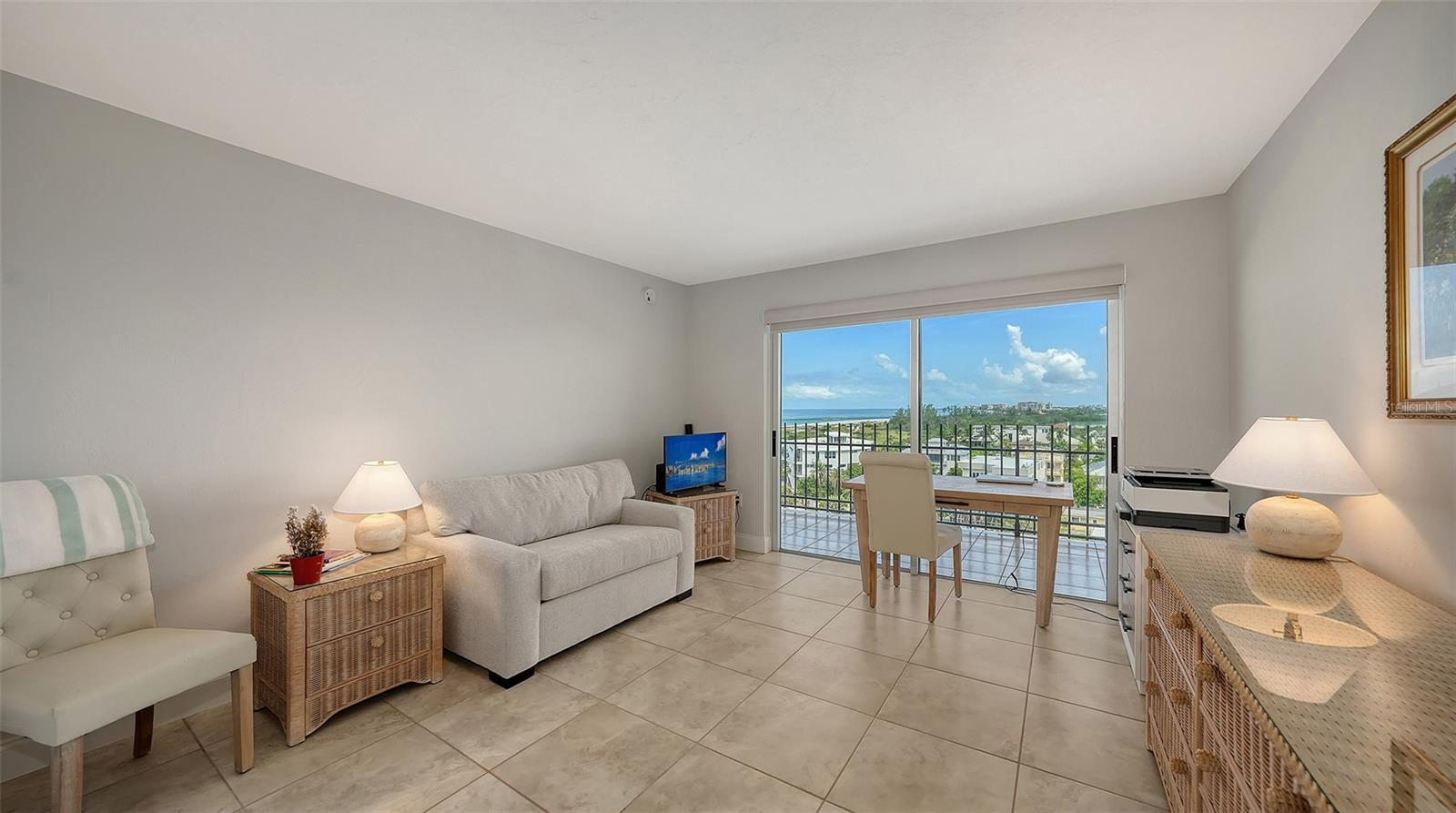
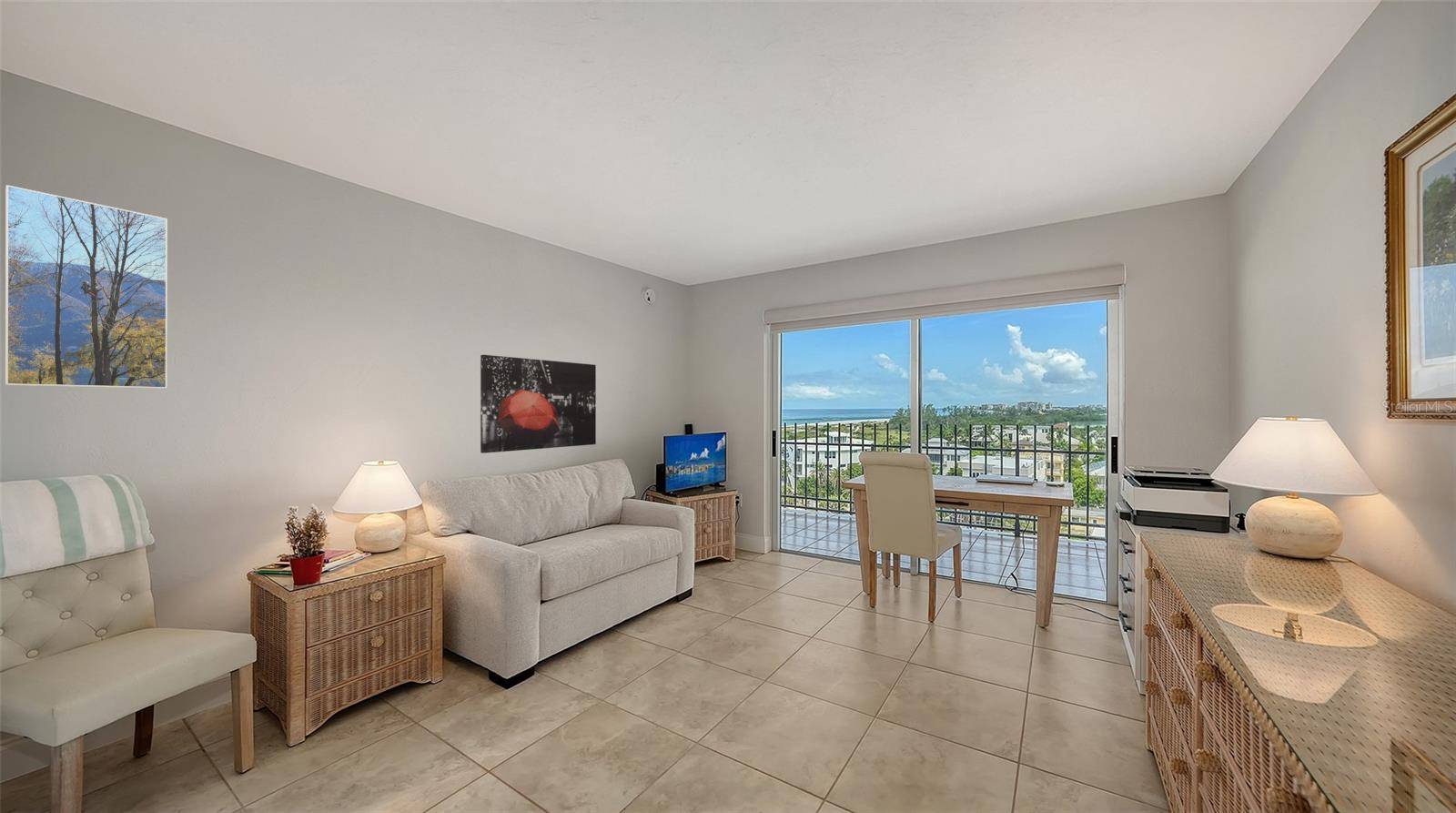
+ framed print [5,184,168,390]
+ wall art [480,354,597,454]
